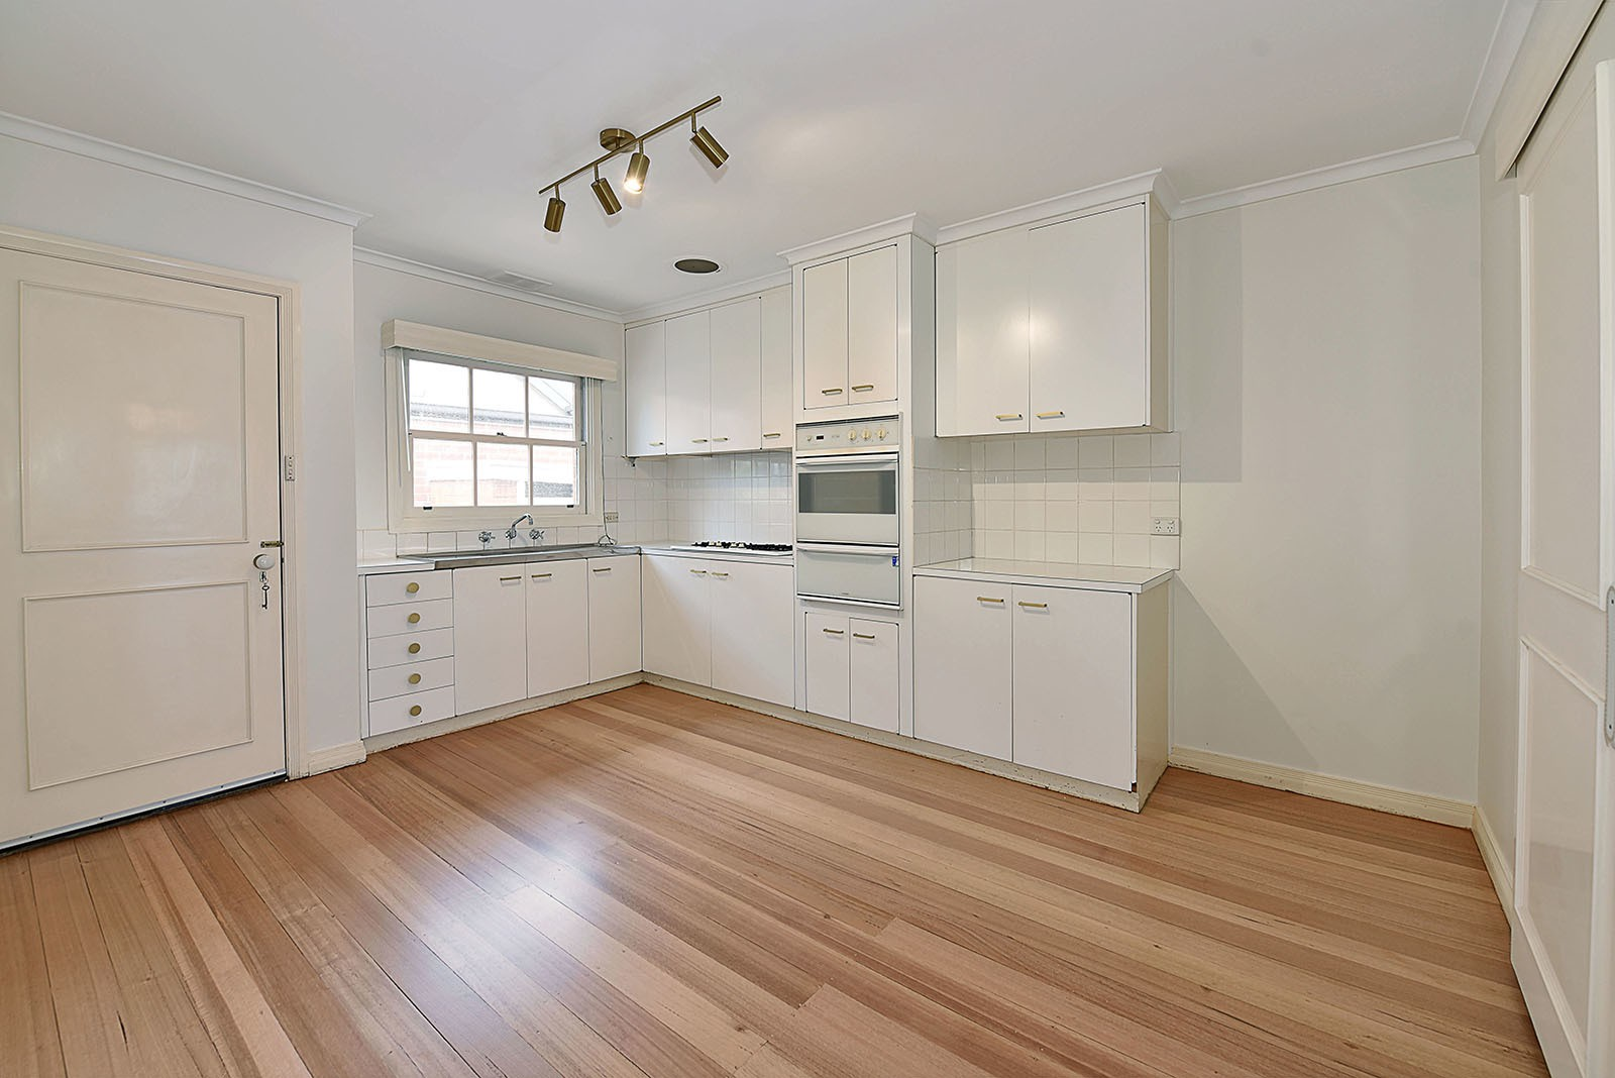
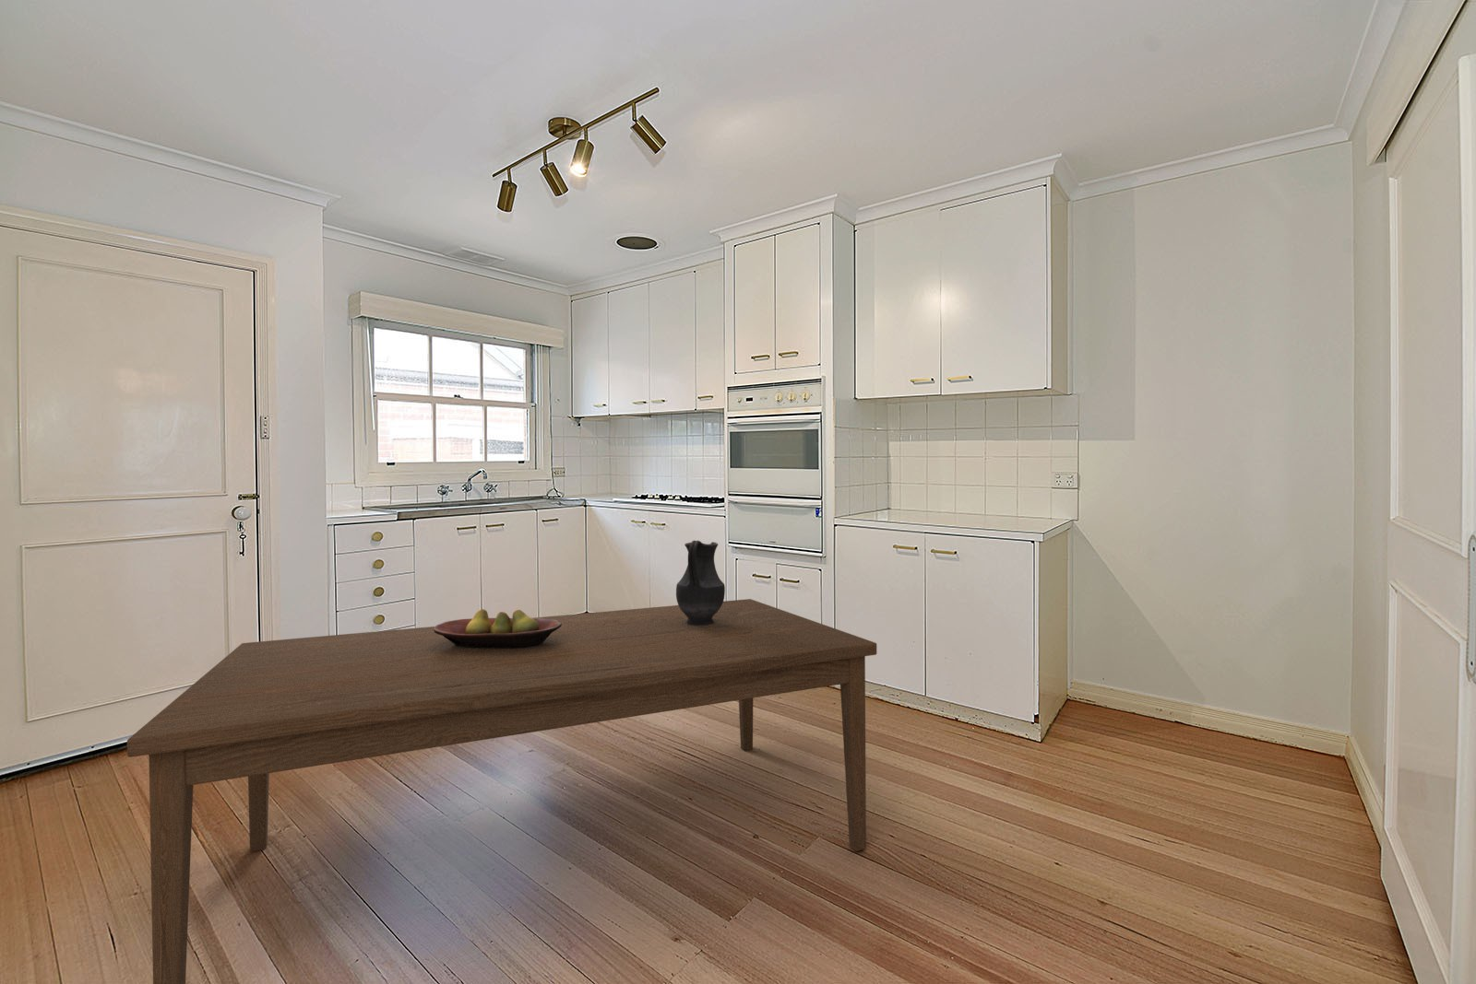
+ pitcher [675,540,726,626]
+ fruit bowl [434,608,562,649]
+ dining table [126,597,877,984]
